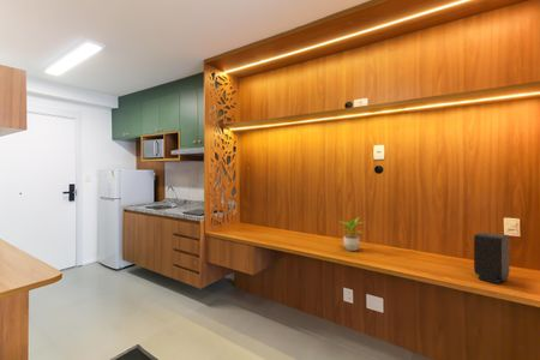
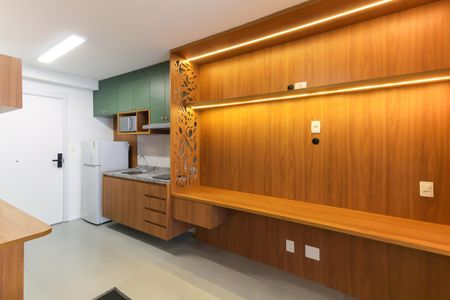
- speaker [473,232,511,284]
- potted plant [337,216,366,252]
